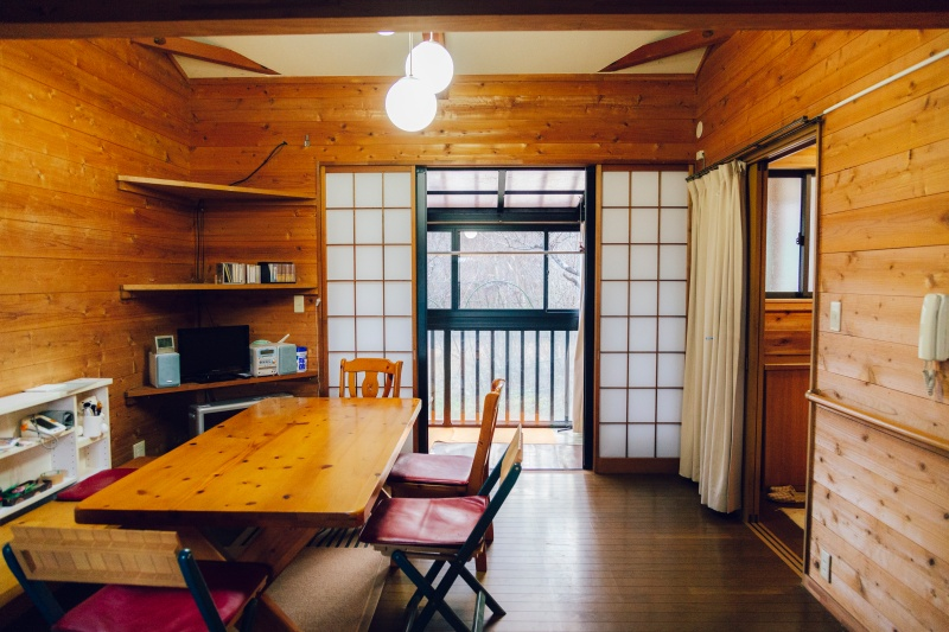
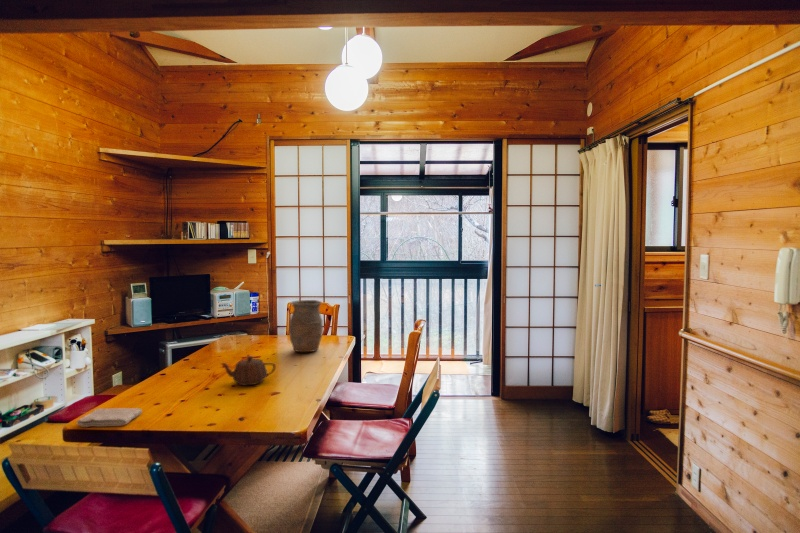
+ teapot [219,355,277,386]
+ vase [288,299,324,353]
+ washcloth [76,407,143,428]
